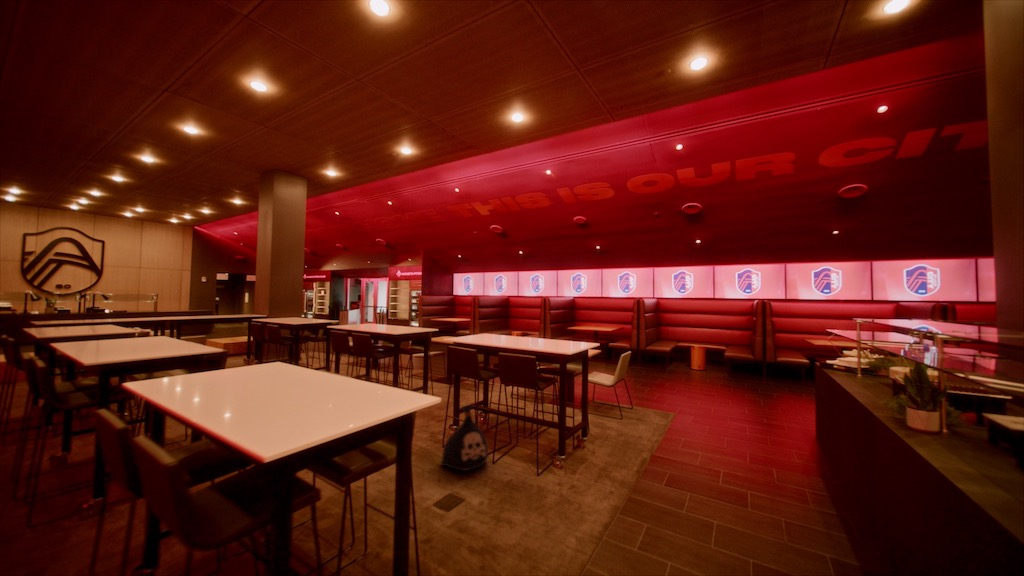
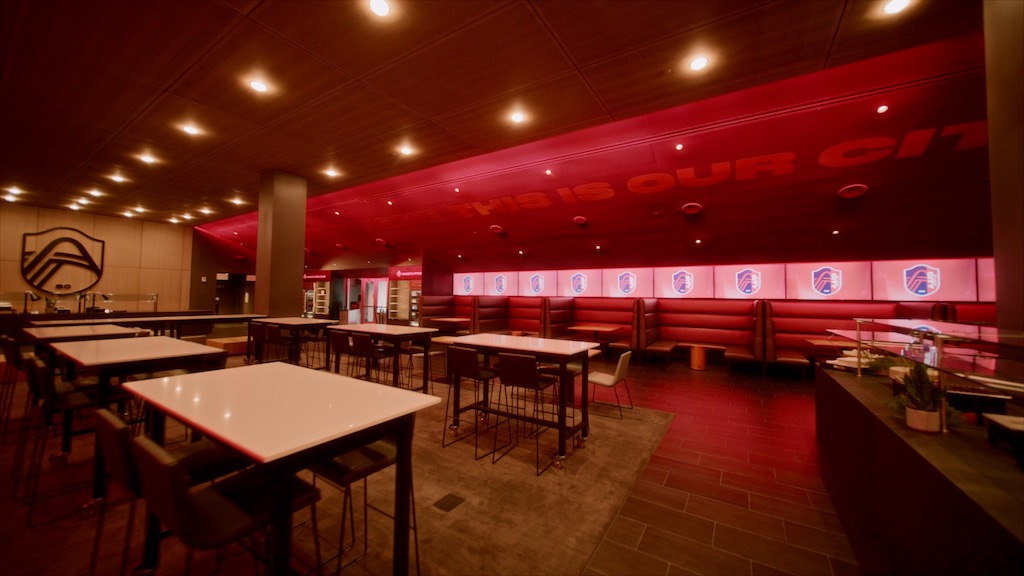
- bag [440,404,489,472]
